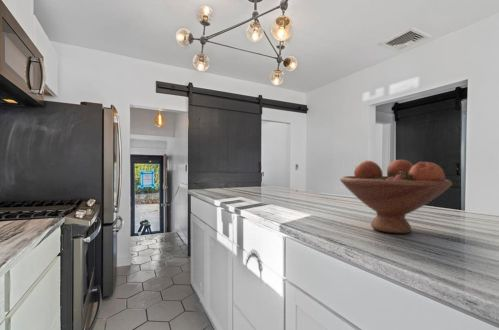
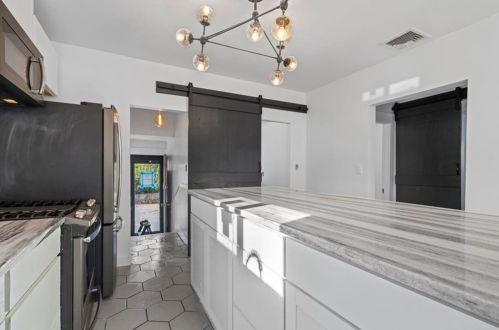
- fruit bowl [339,159,453,234]
